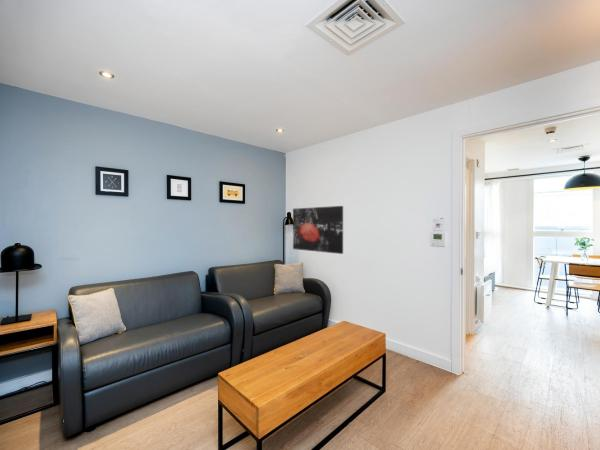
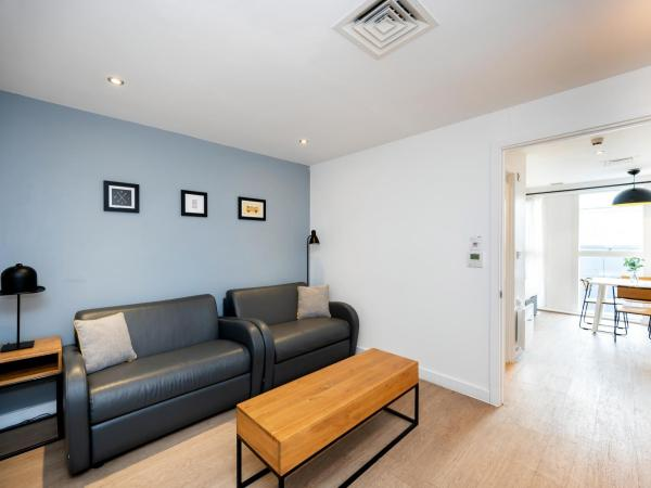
- wall art [292,205,344,255]
